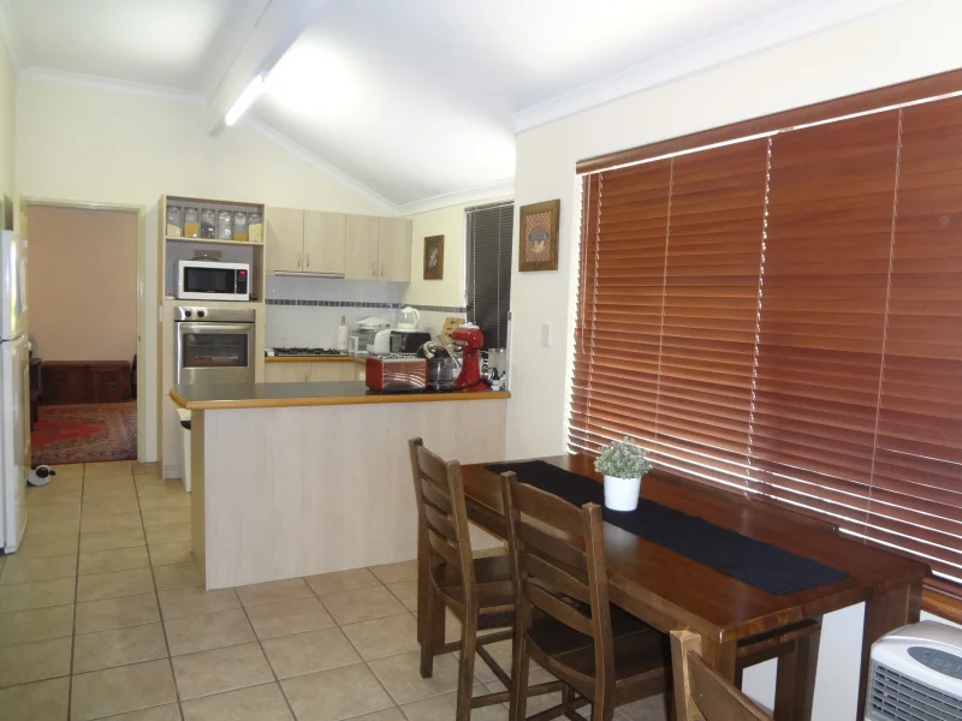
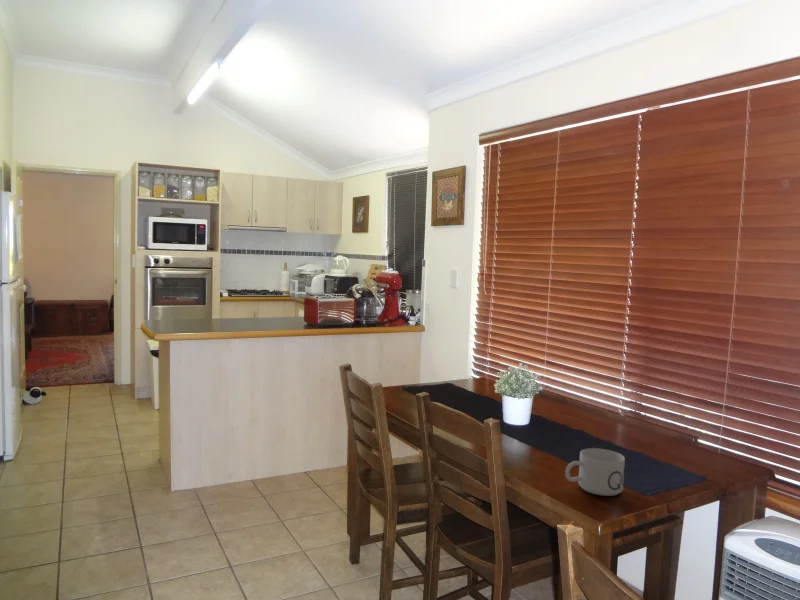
+ mug [564,447,626,497]
